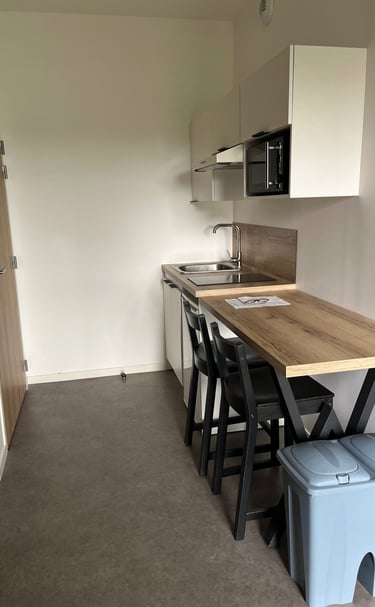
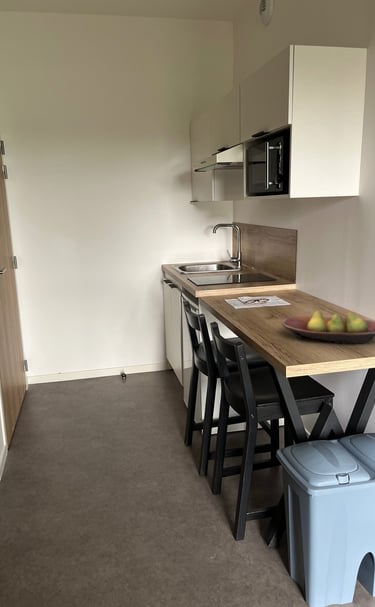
+ fruit bowl [281,310,375,345]
